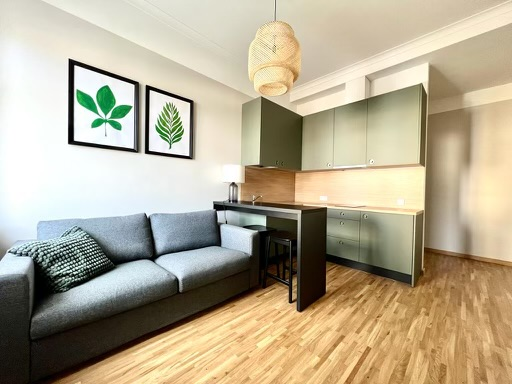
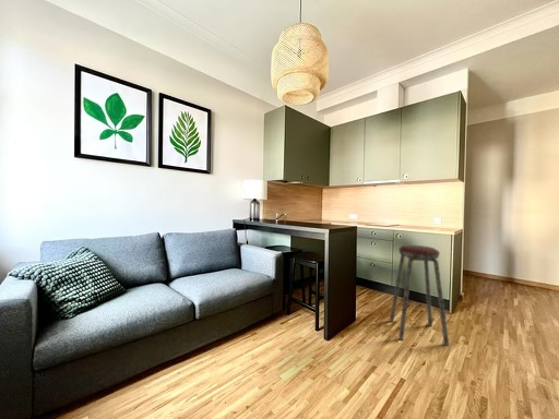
+ music stool [389,244,450,347]
